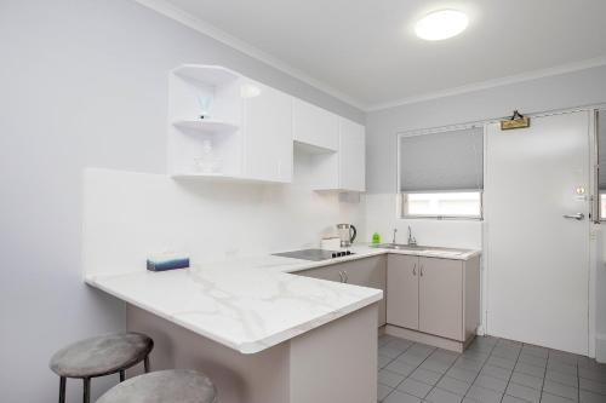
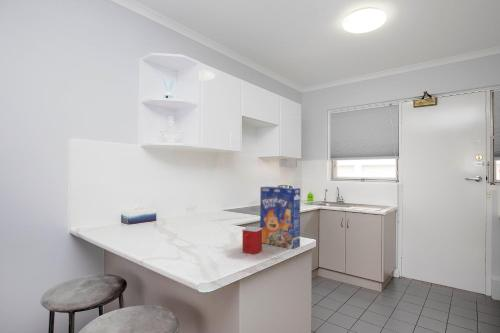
+ mug [241,226,263,255]
+ cereal box [259,186,301,250]
